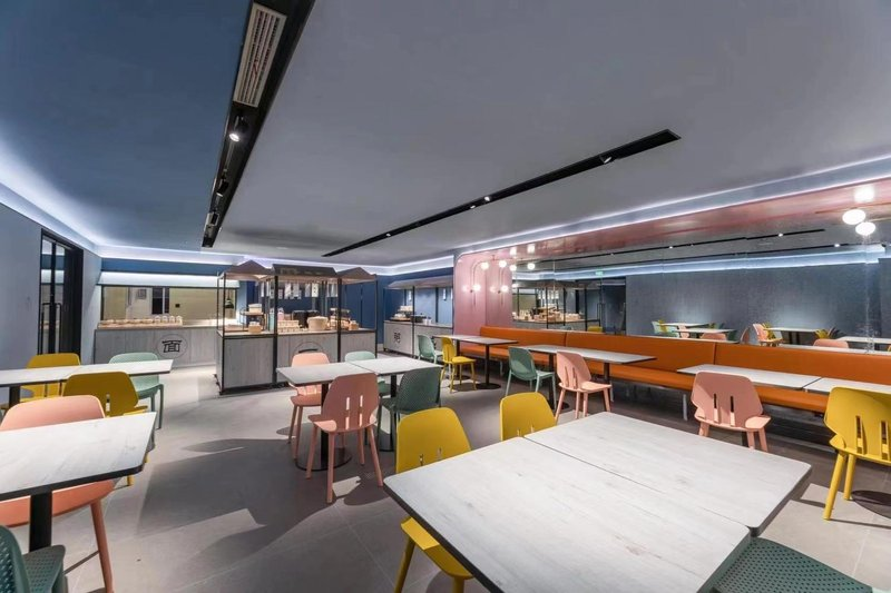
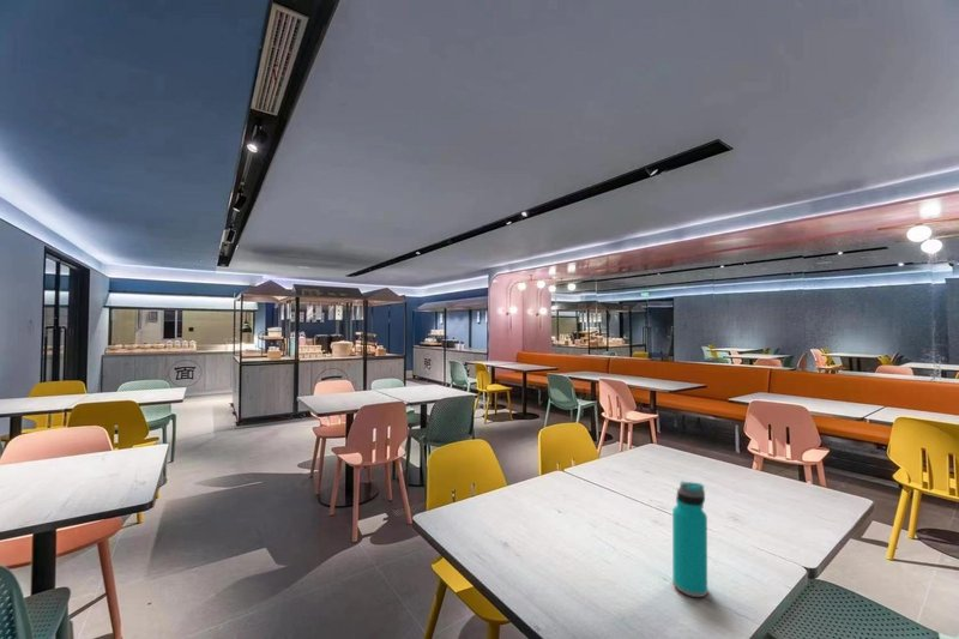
+ water bottle [671,481,708,598]
